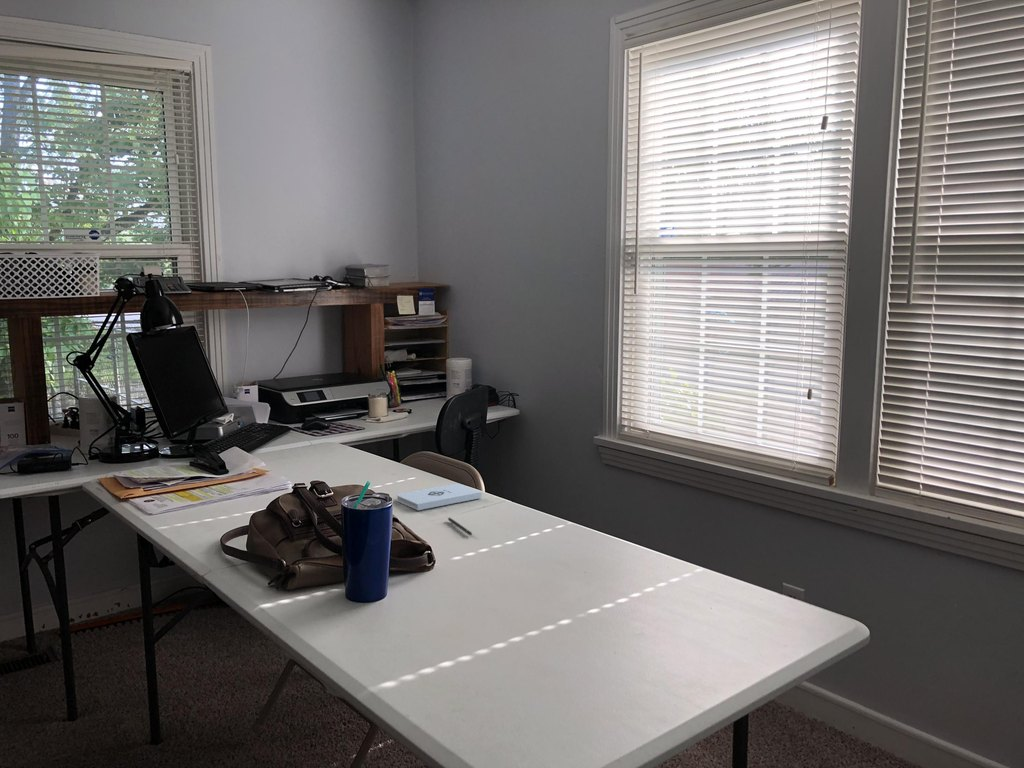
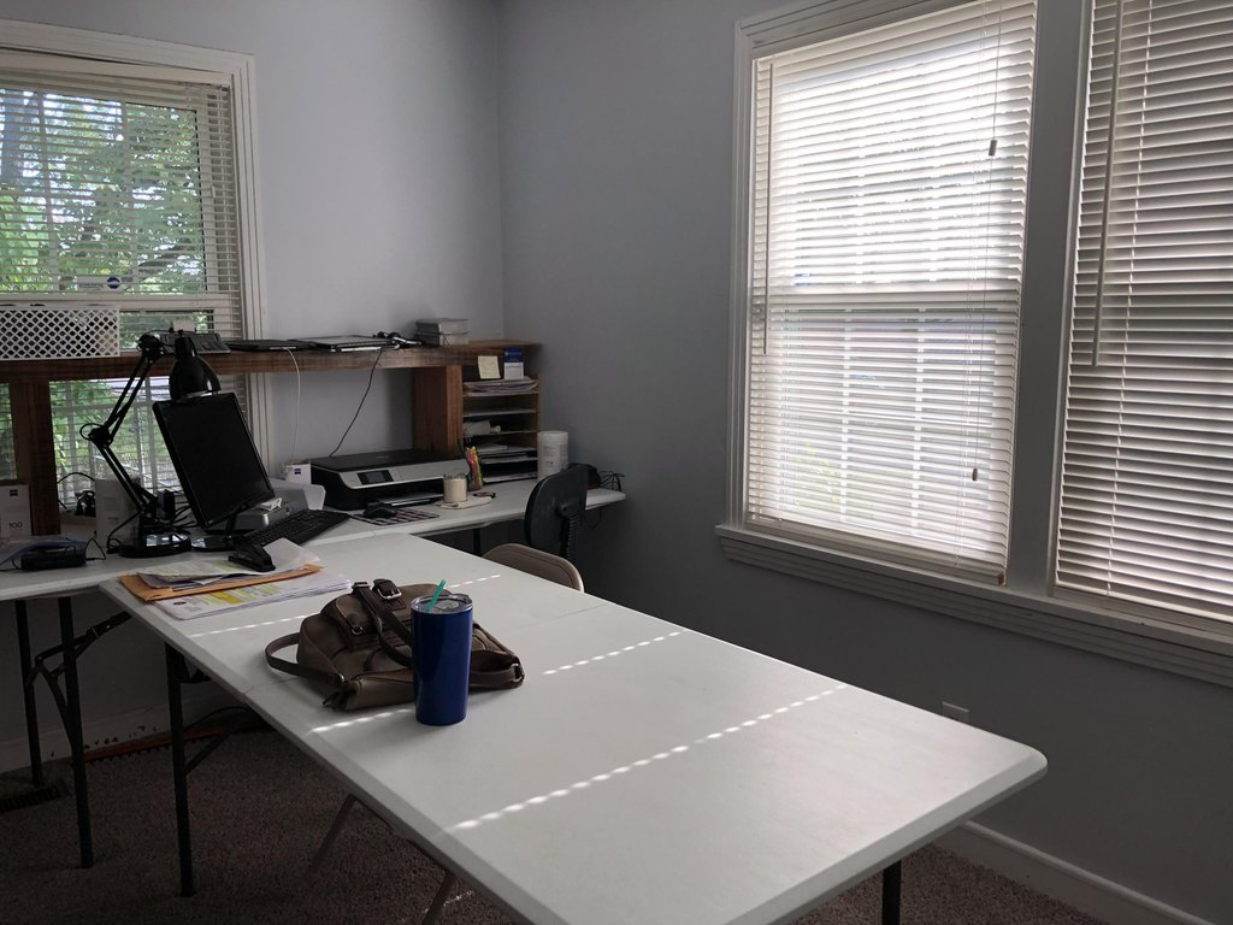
- pen [447,517,473,536]
- notepad [396,483,483,511]
